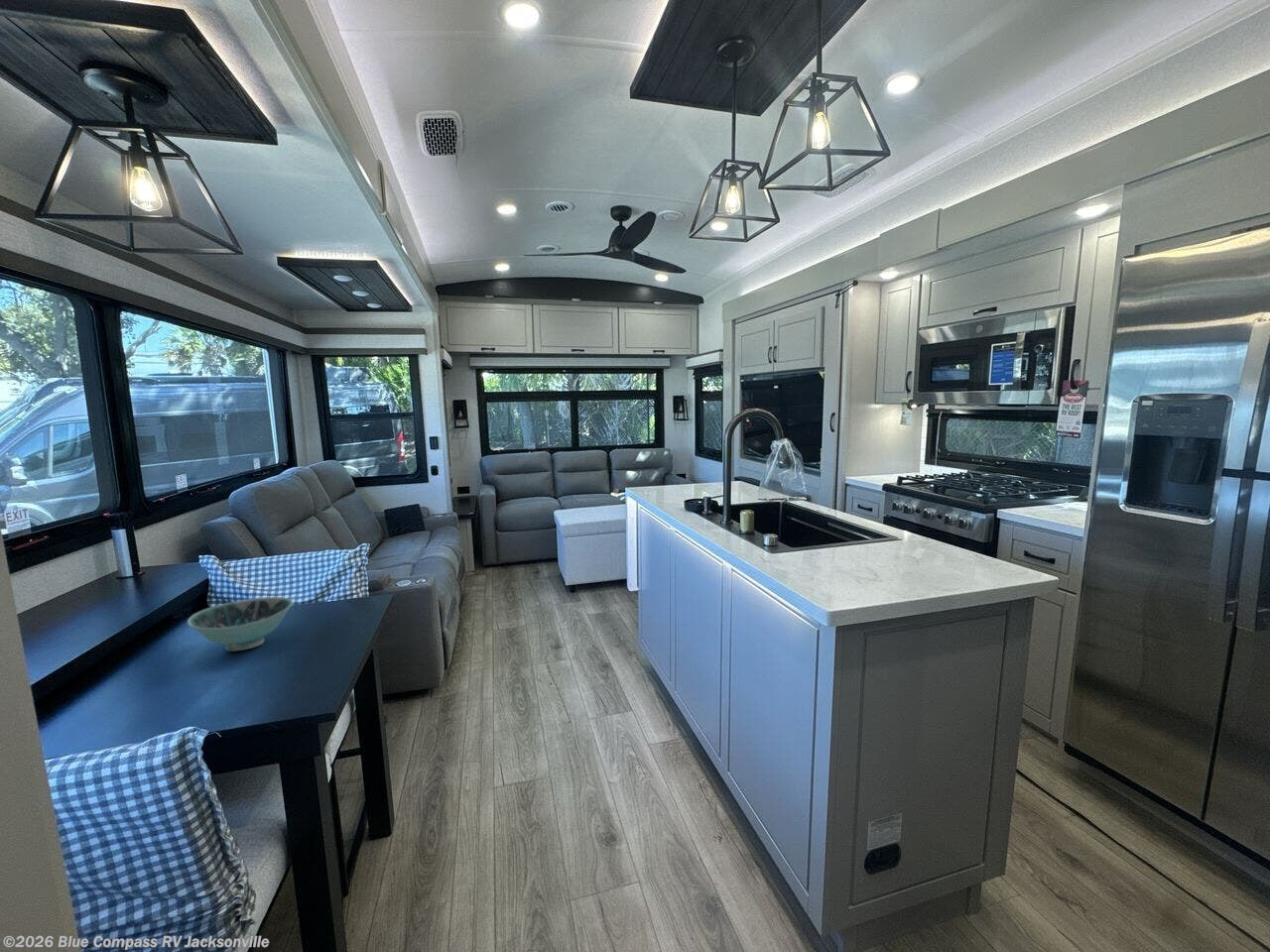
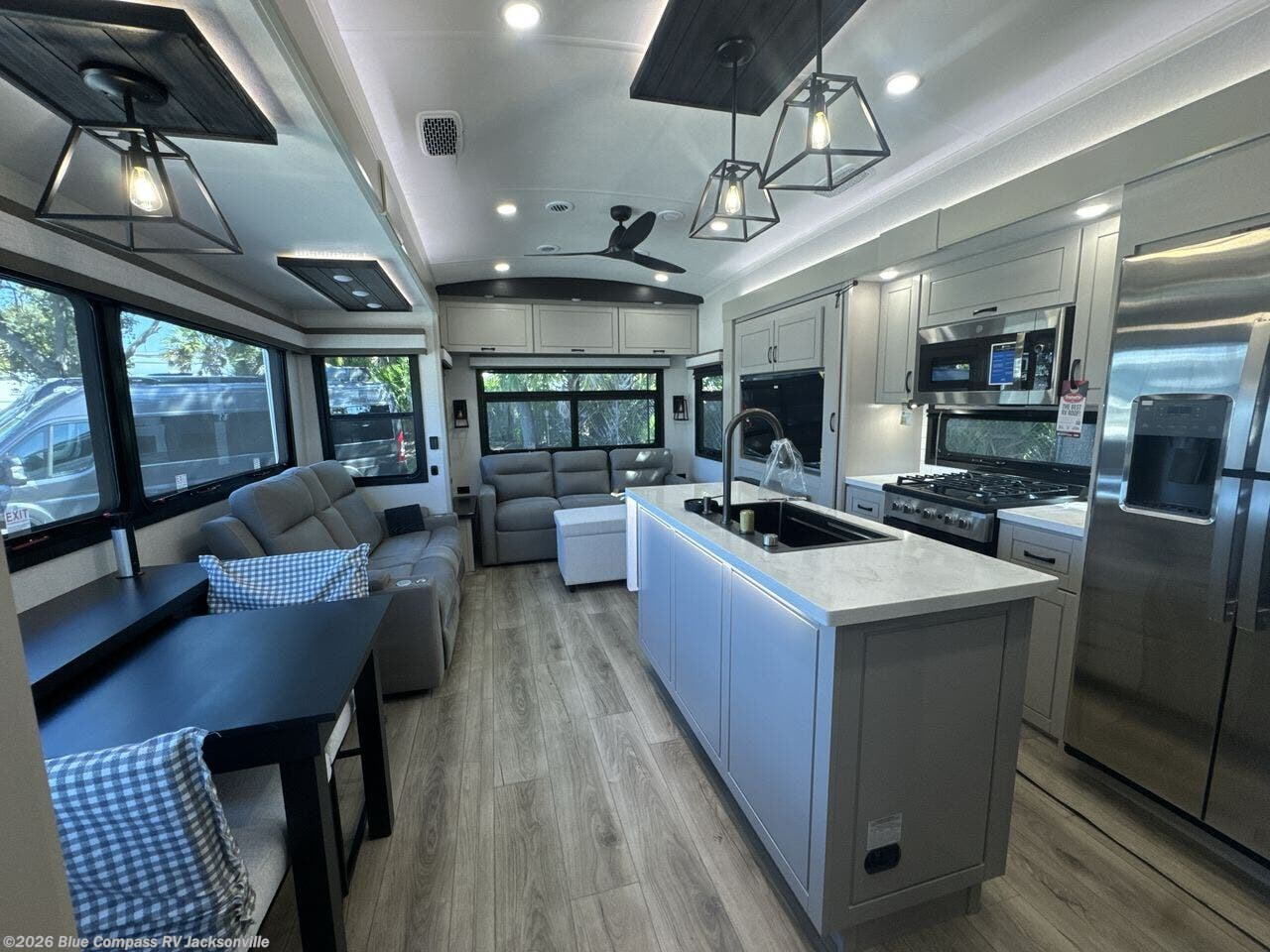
- bowl [187,596,294,653]
